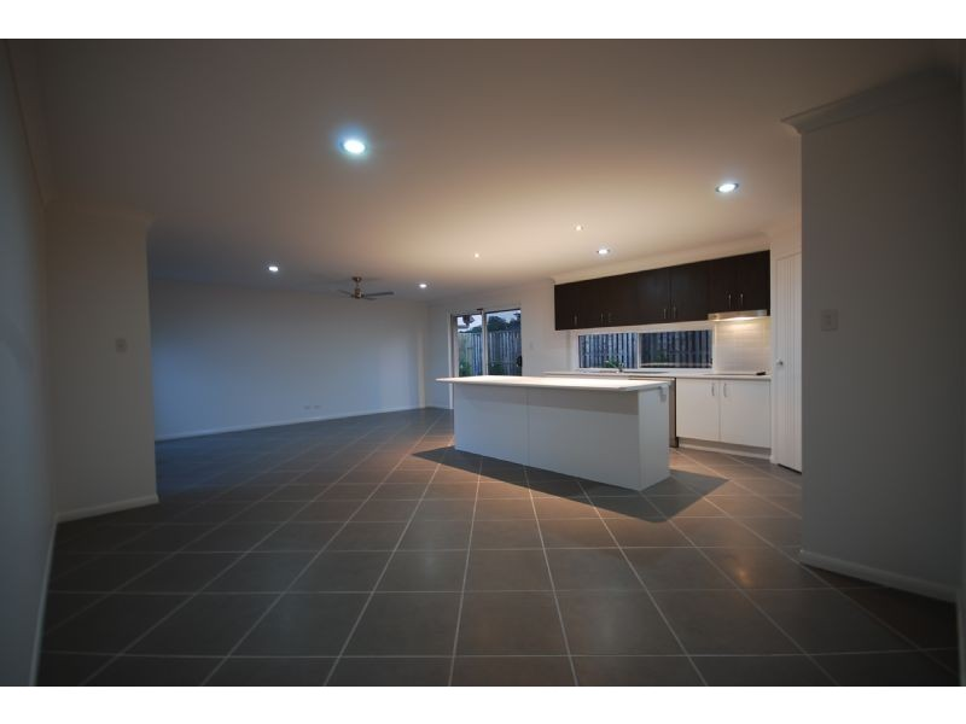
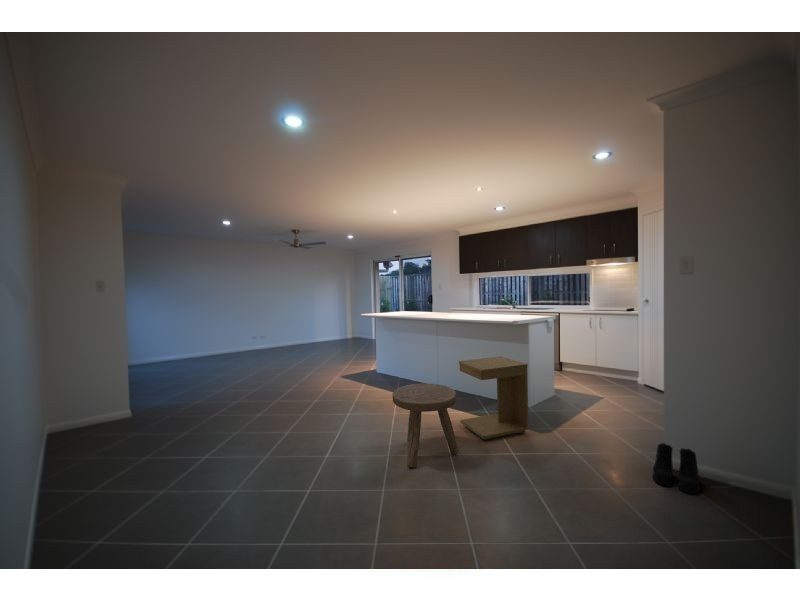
+ boots [652,442,700,494]
+ stool [392,382,460,468]
+ side table [458,356,530,441]
